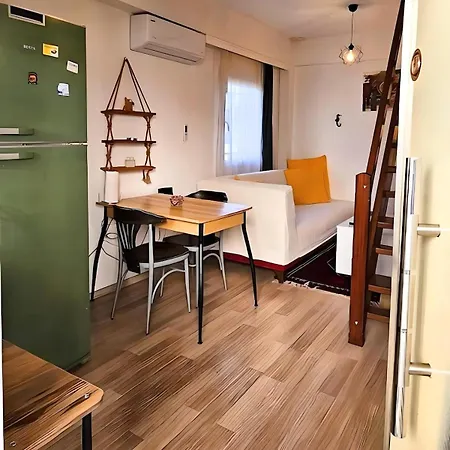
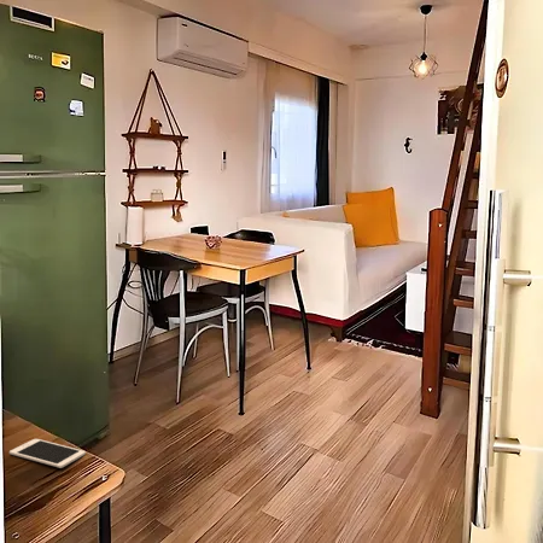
+ cell phone [8,438,87,469]
